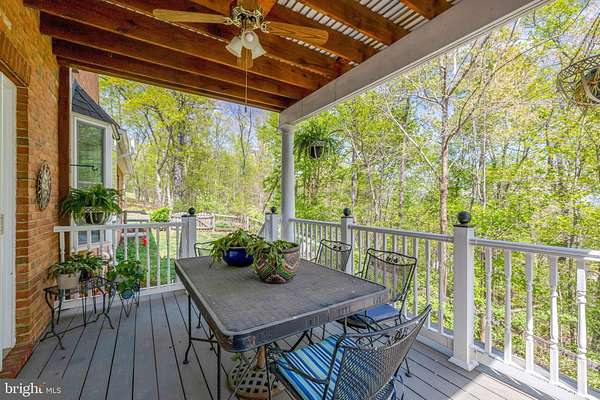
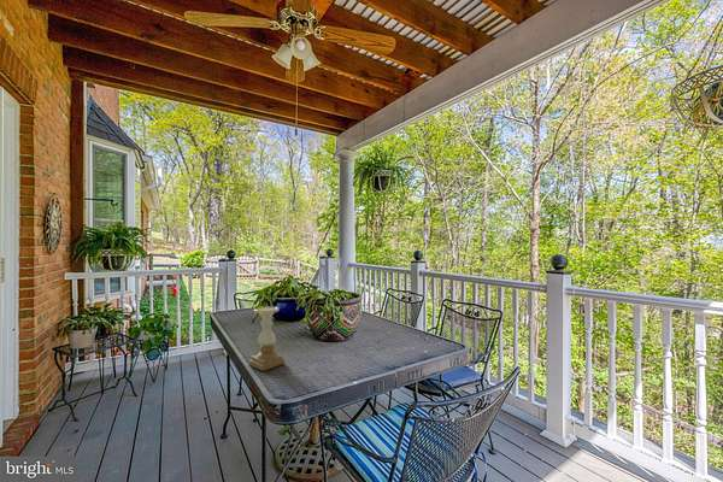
+ candle holder [248,305,286,372]
